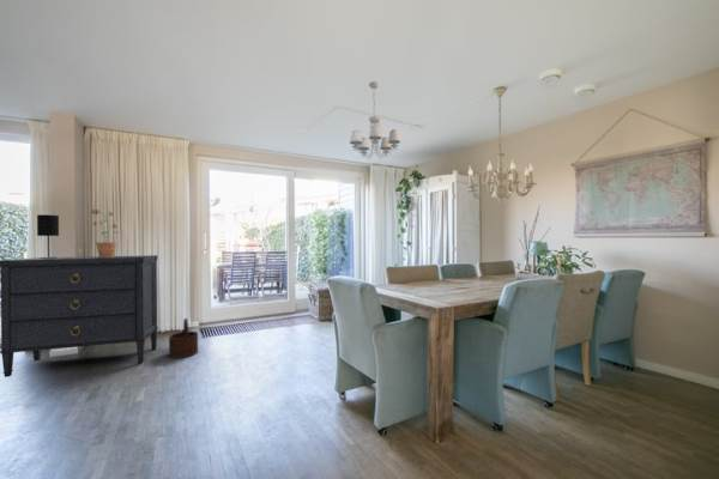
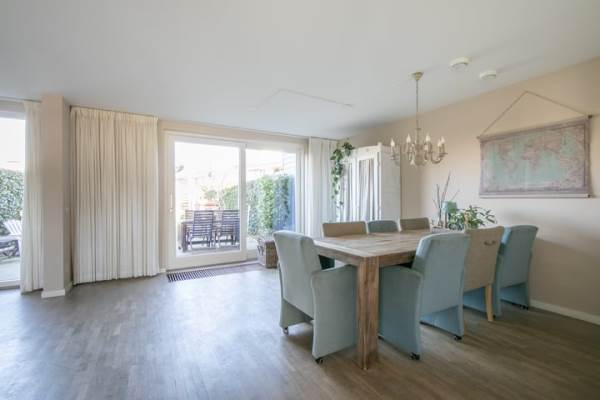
- table lamp [36,213,60,259]
- dresser [0,254,159,378]
- wooden bucket [168,317,199,359]
- chandelier [349,80,401,160]
- potted plant [90,208,120,257]
